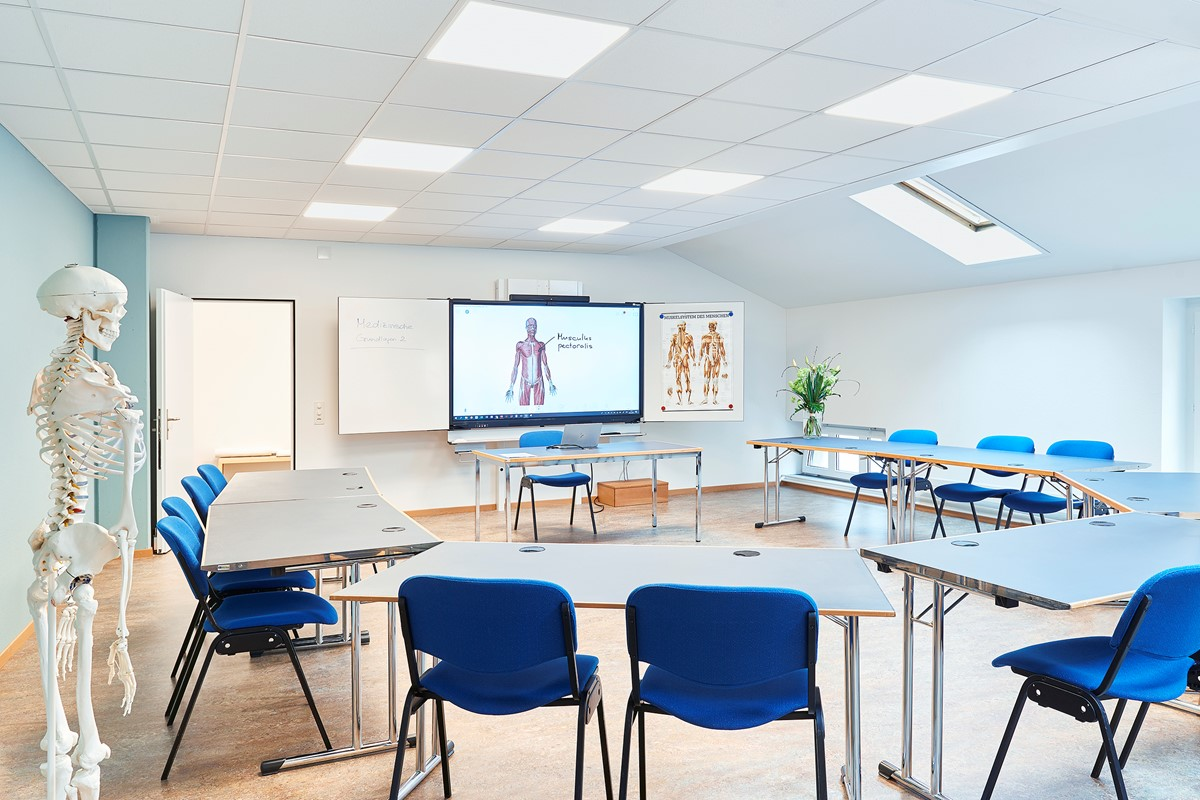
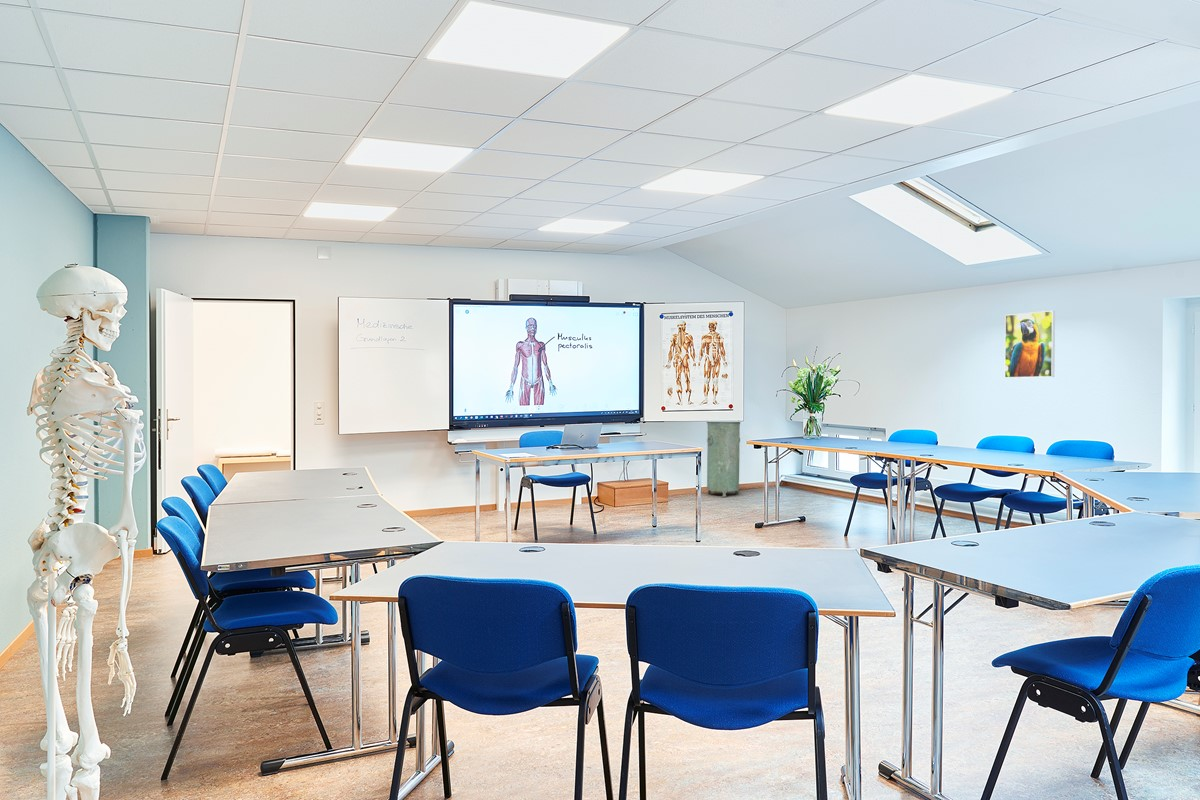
+ trash can [706,421,741,498]
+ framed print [1004,310,1056,379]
